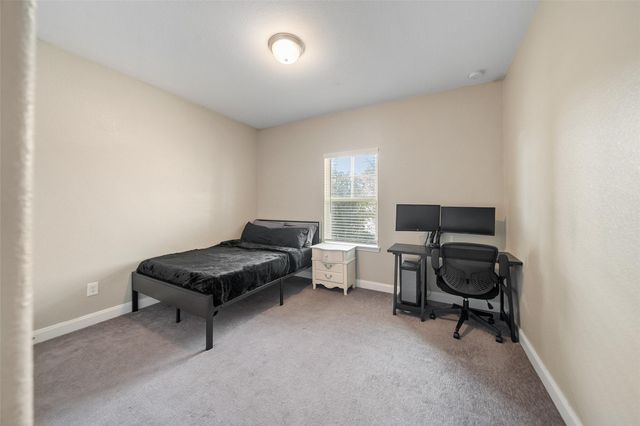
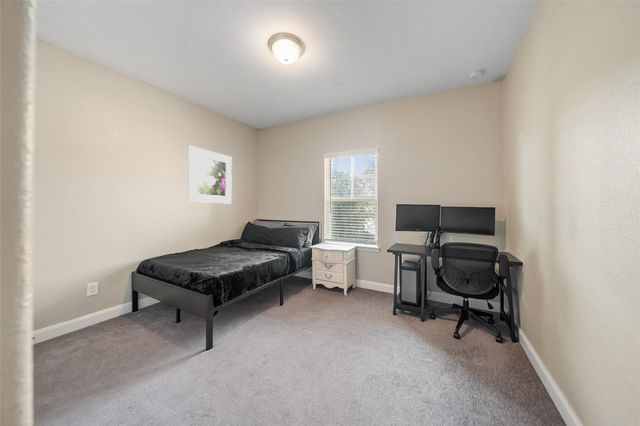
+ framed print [187,145,233,205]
